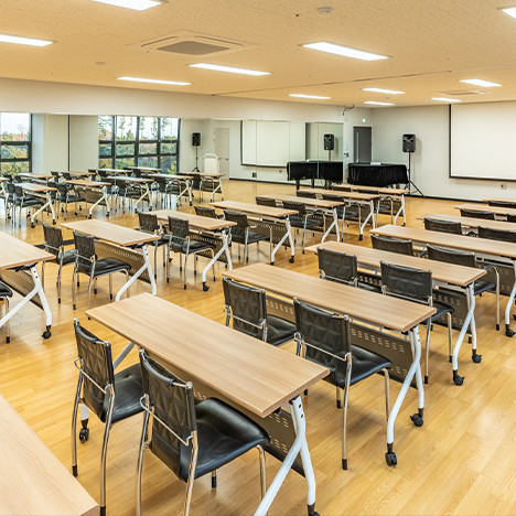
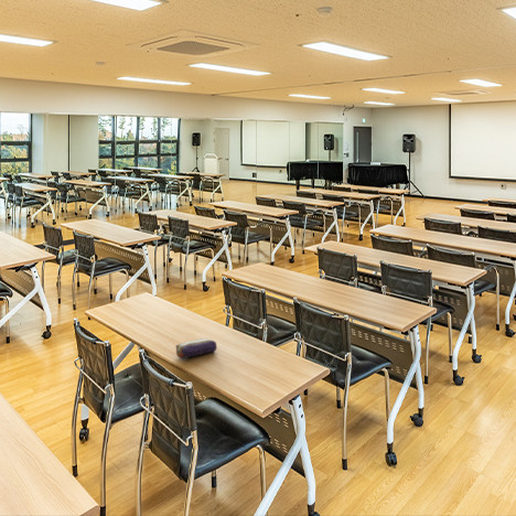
+ pencil case [175,337,218,359]
